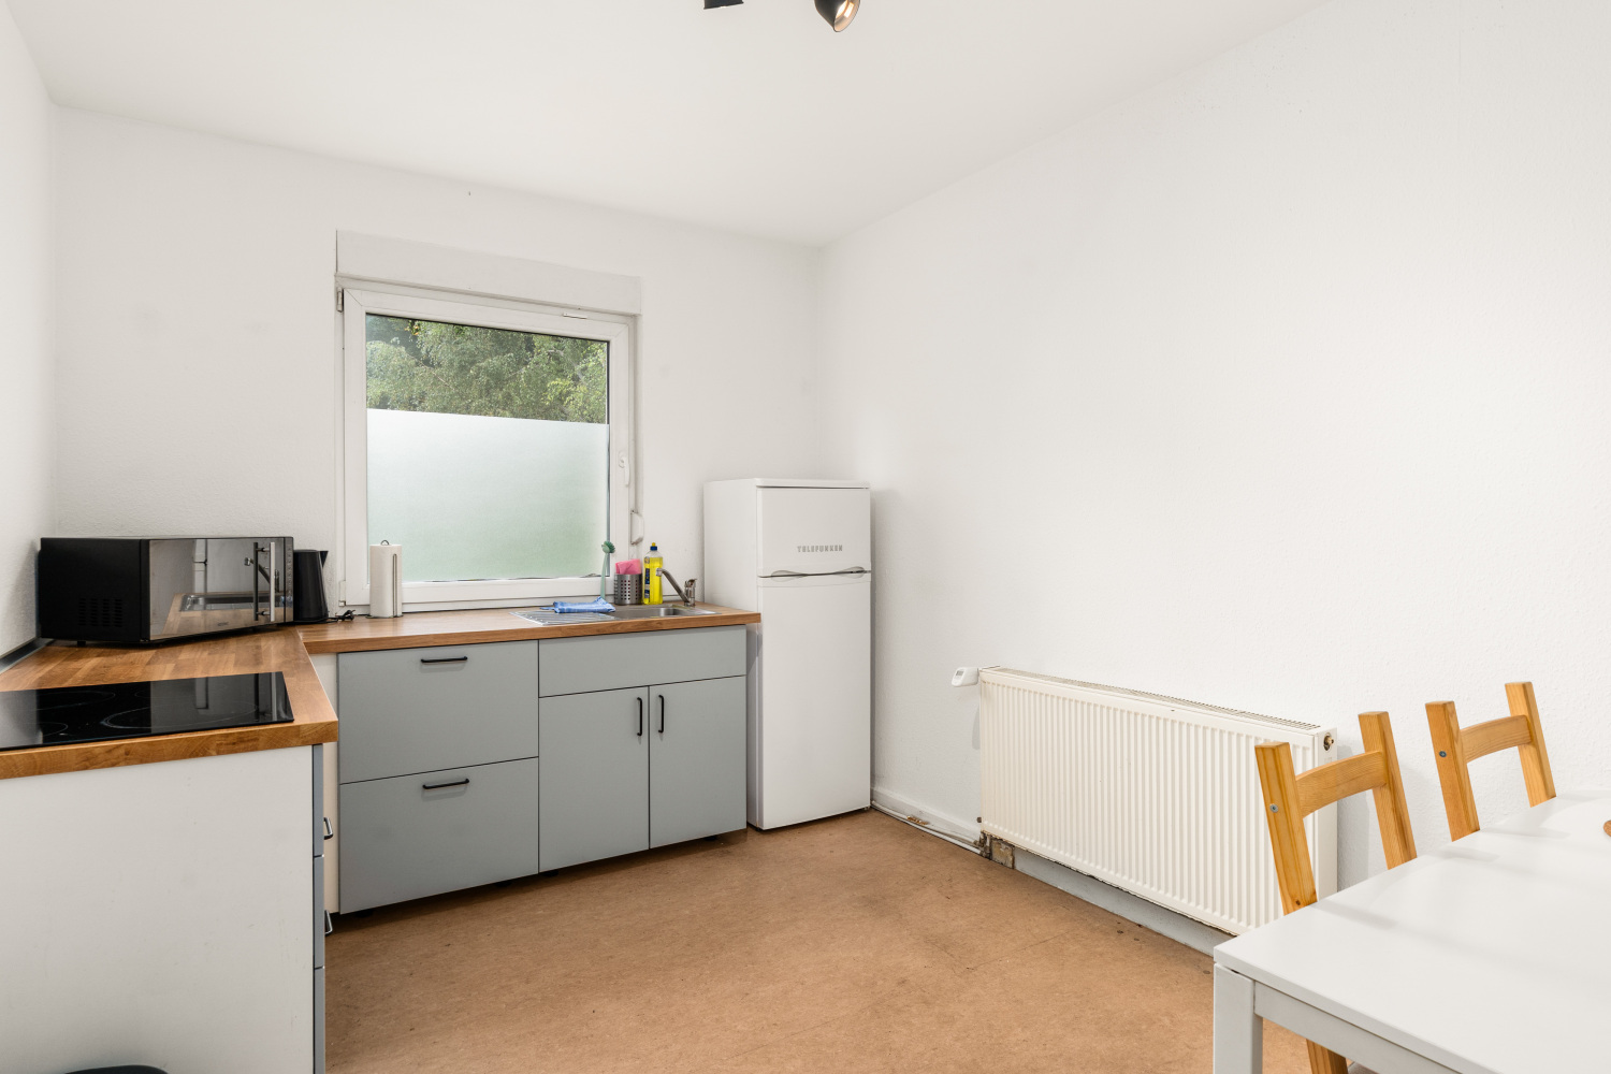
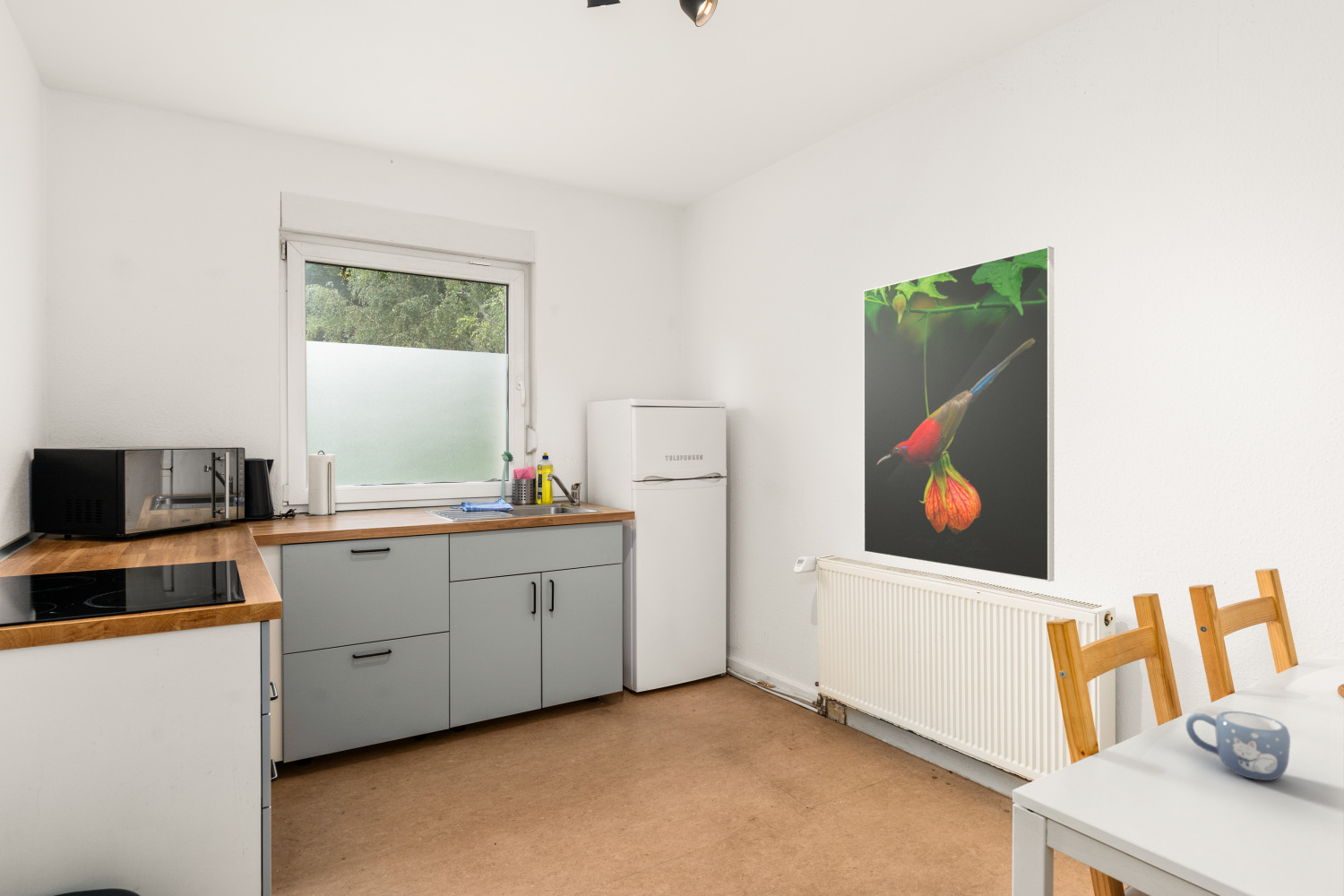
+ mug [1185,711,1291,781]
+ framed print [863,246,1055,582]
